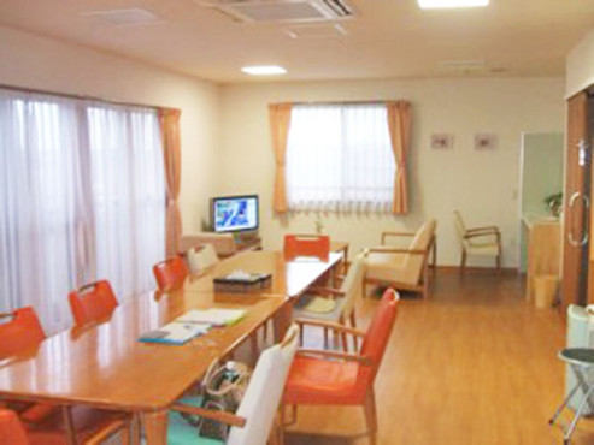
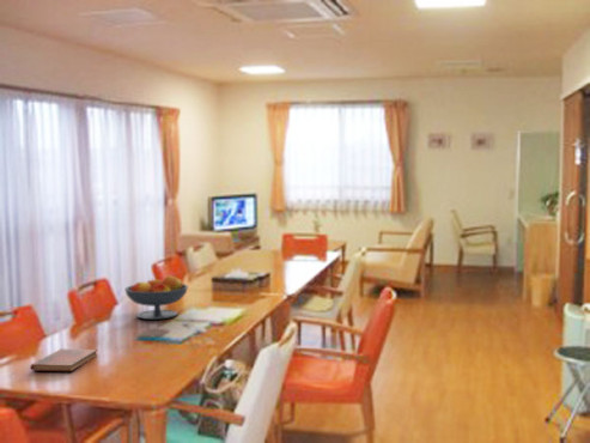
+ fruit bowl [123,274,189,321]
+ diary [29,347,98,372]
